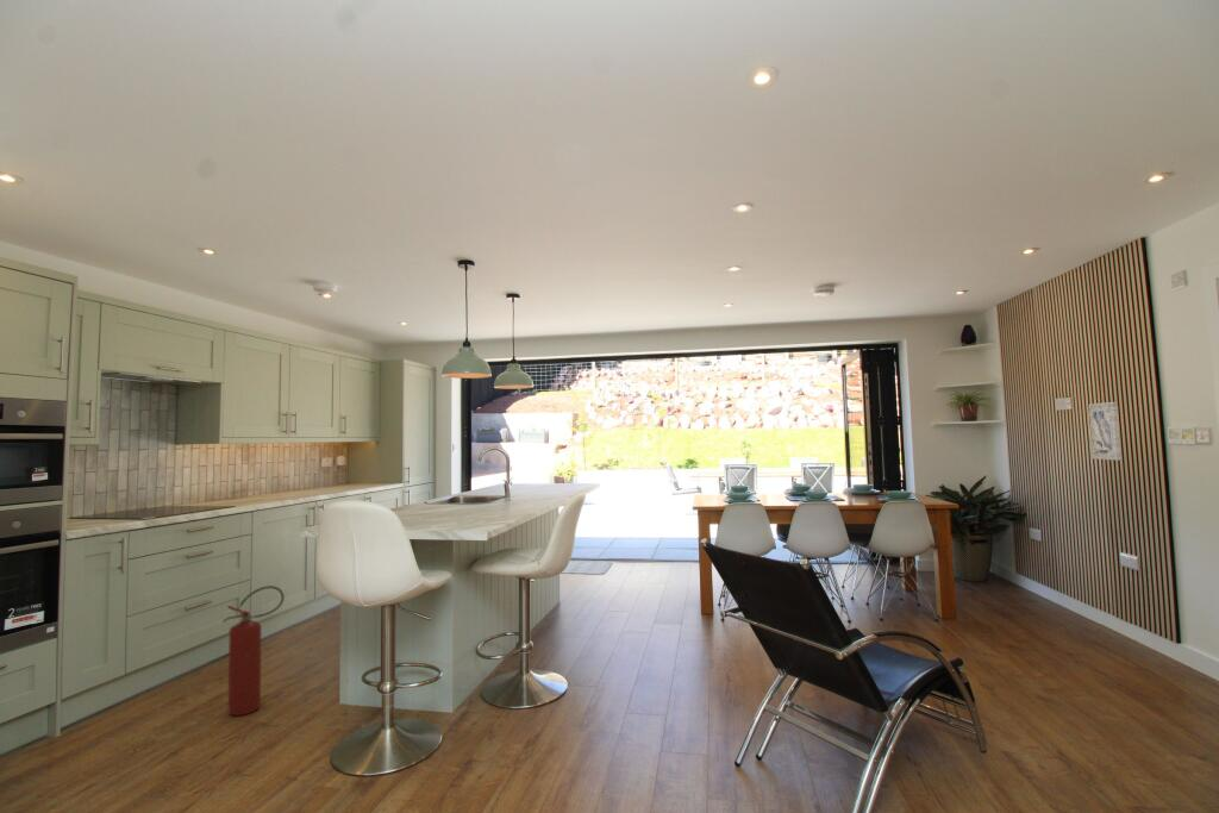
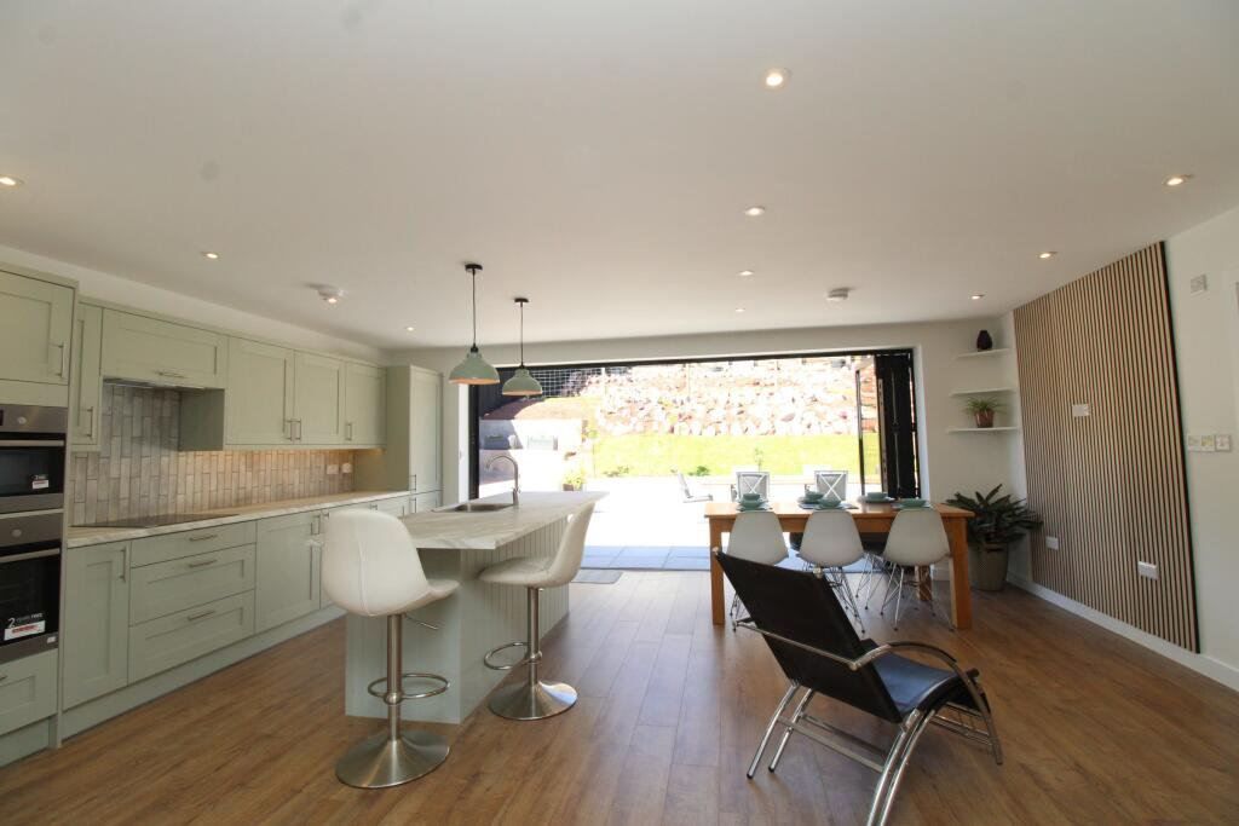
- wall art [1088,401,1123,462]
- fire extinguisher [223,584,286,717]
